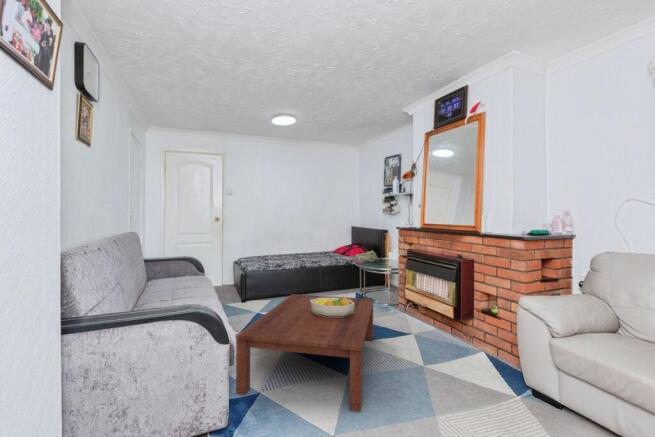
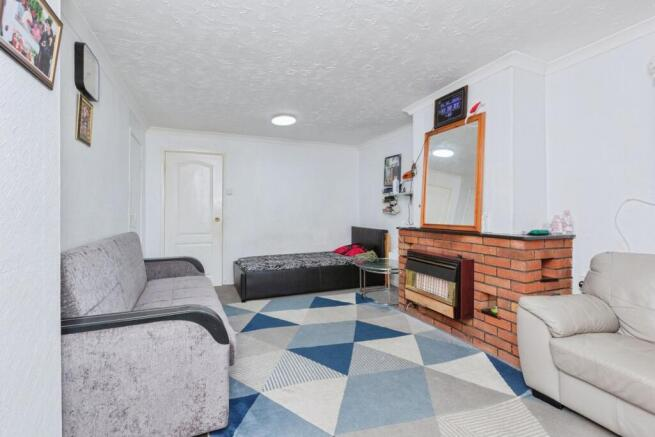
- fruit bowl [310,297,354,317]
- coffee table [235,293,375,412]
